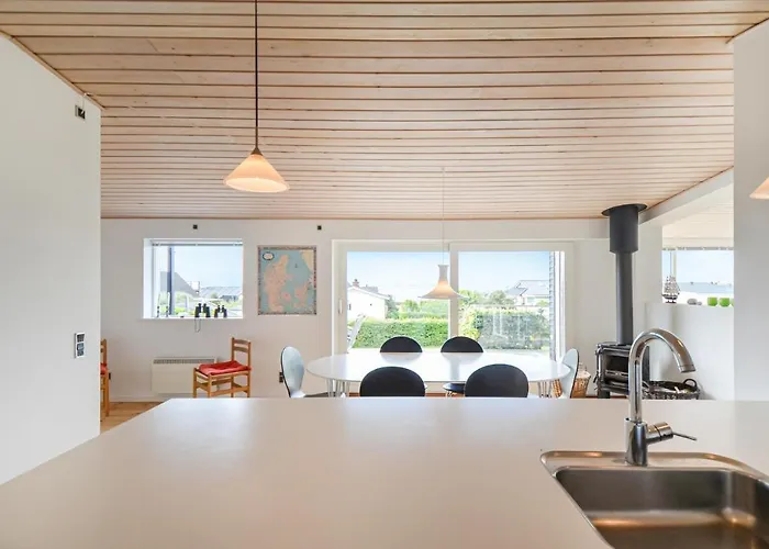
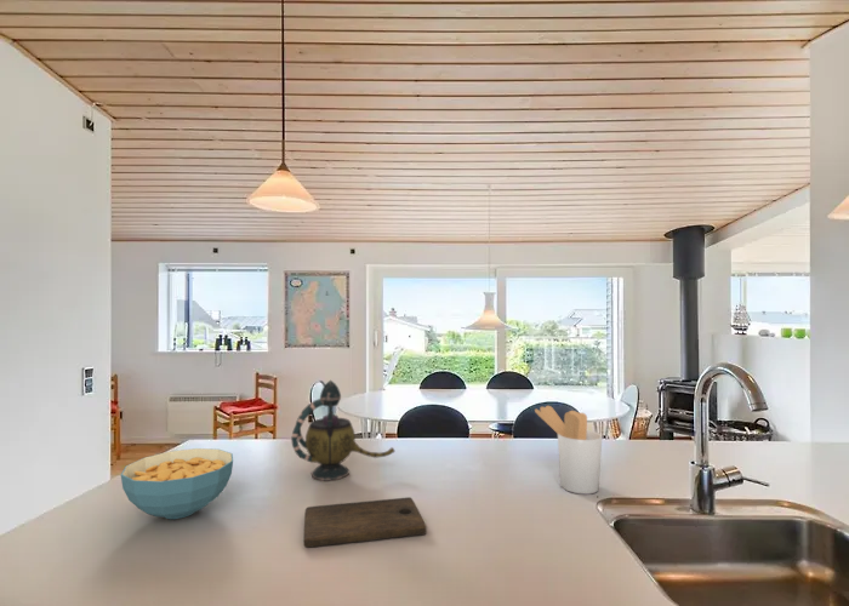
+ cereal bowl [120,447,234,520]
+ utensil holder [534,405,603,496]
+ teapot [290,379,397,482]
+ cutting board [303,496,427,549]
